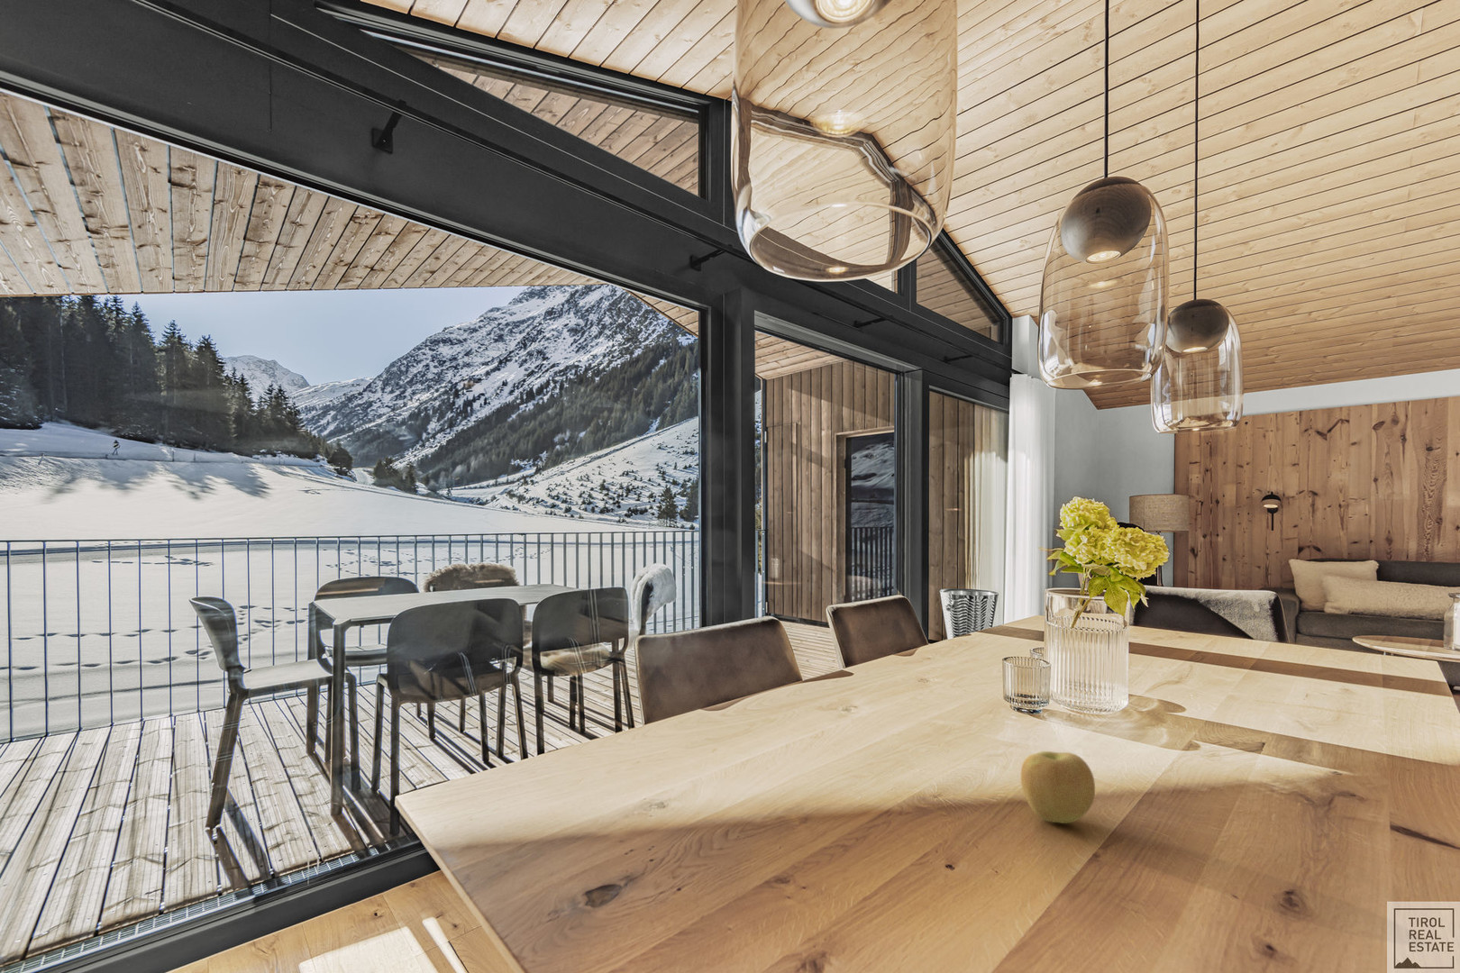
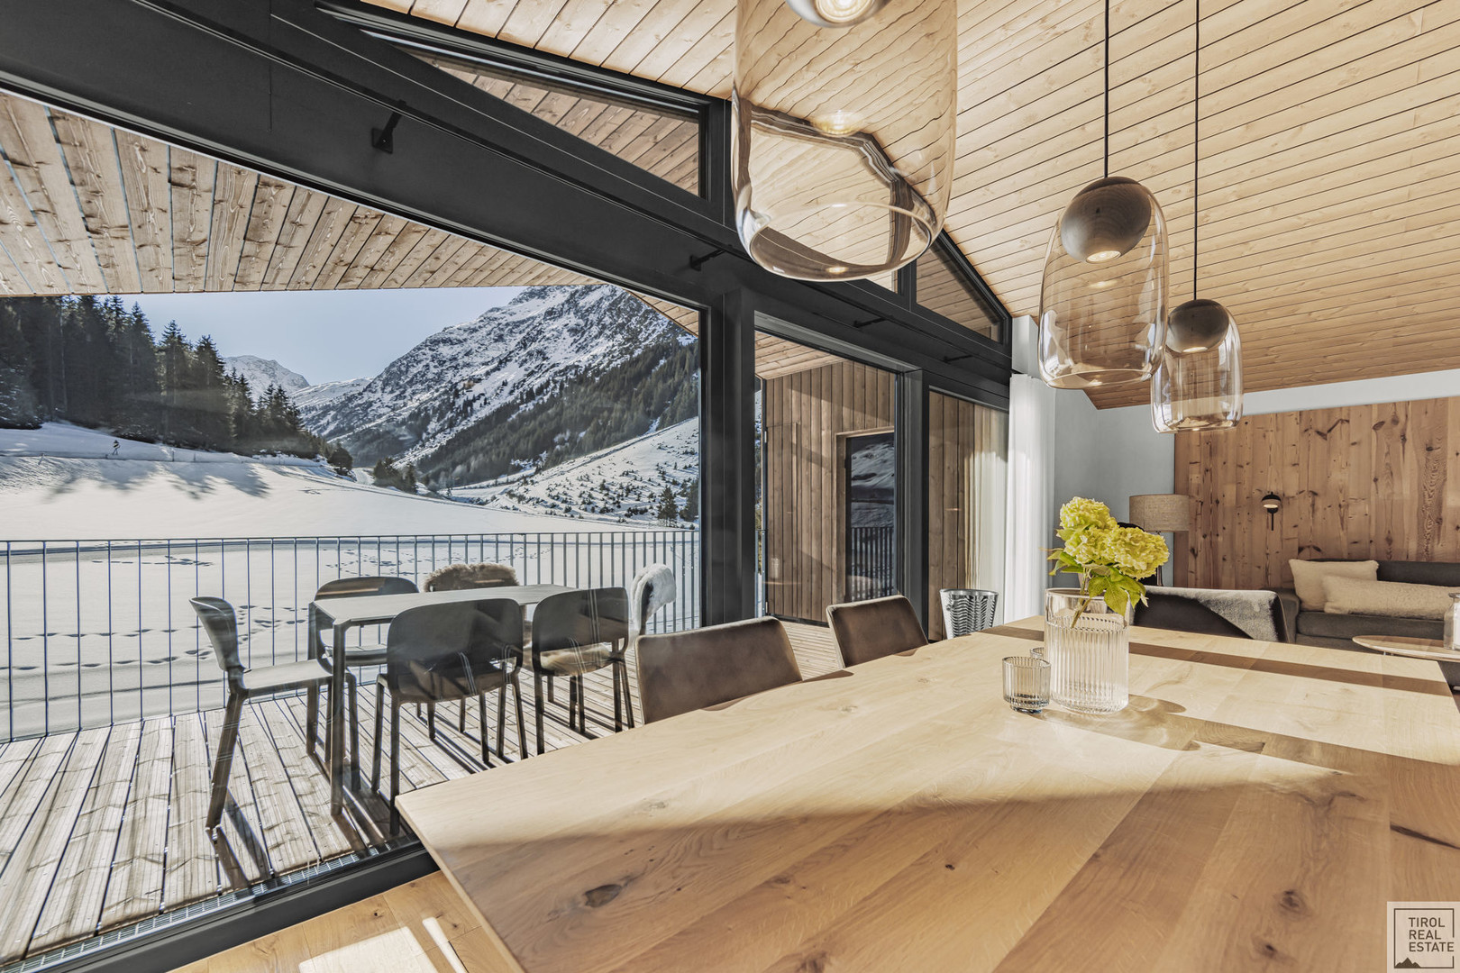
- apple [1020,750,1096,824]
